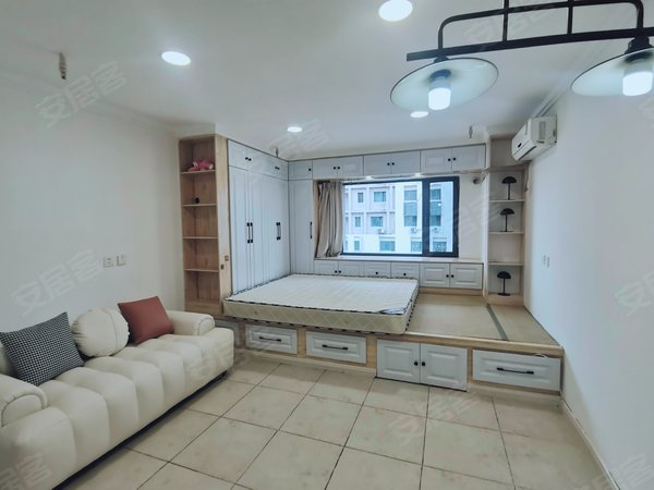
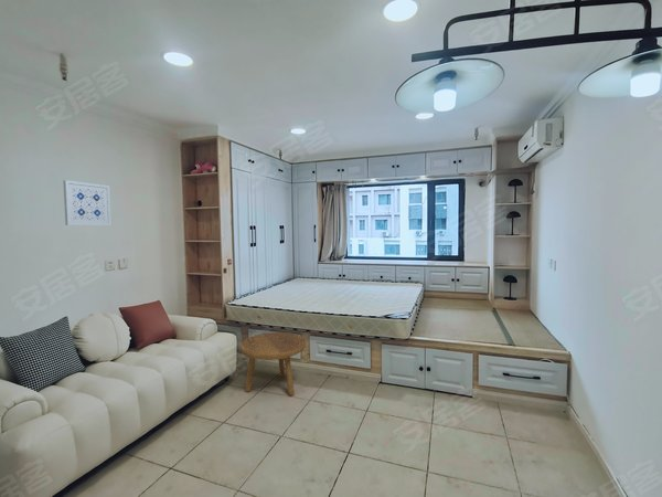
+ footstool [239,331,307,396]
+ wall art [62,179,113,226]
